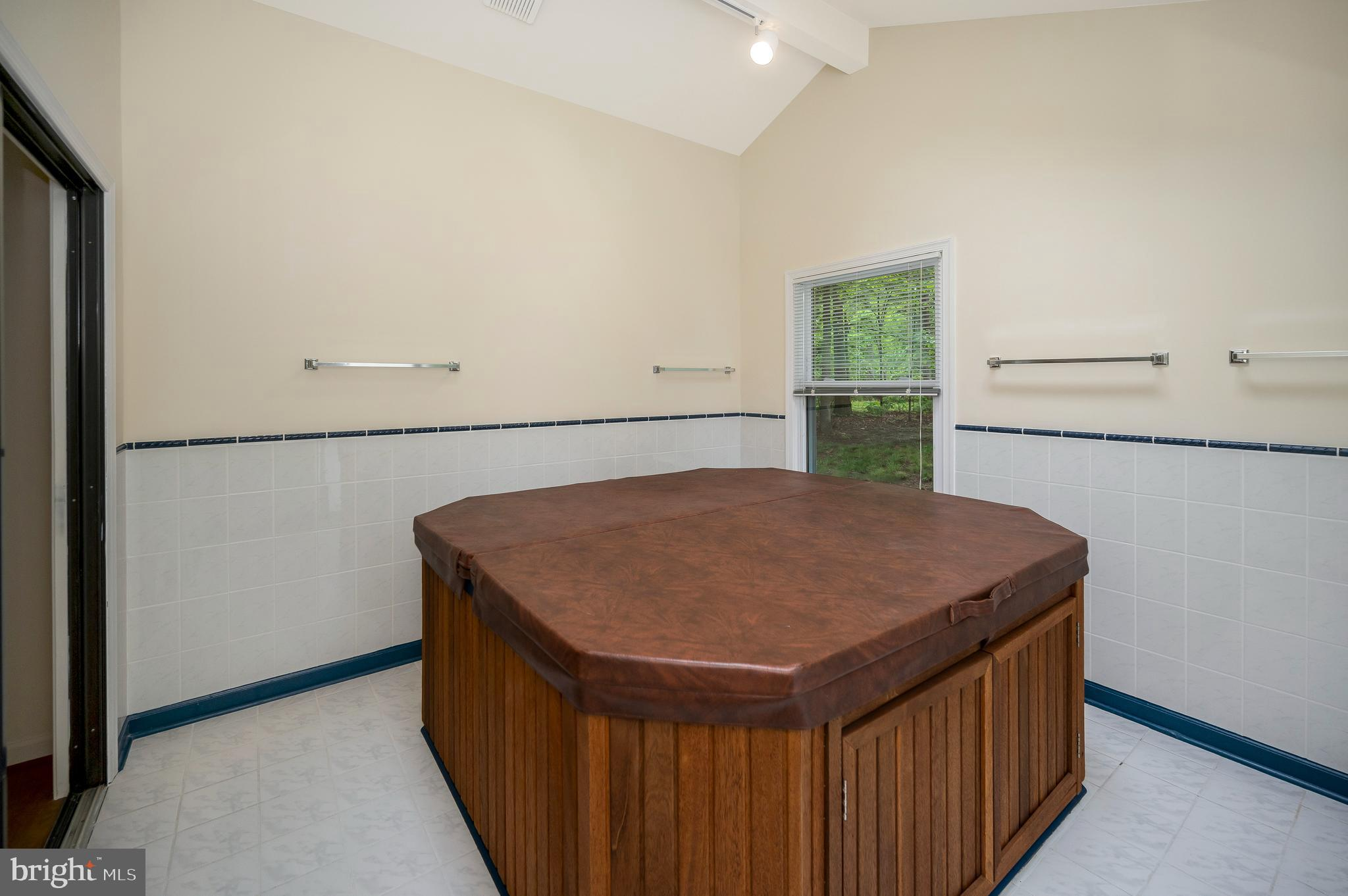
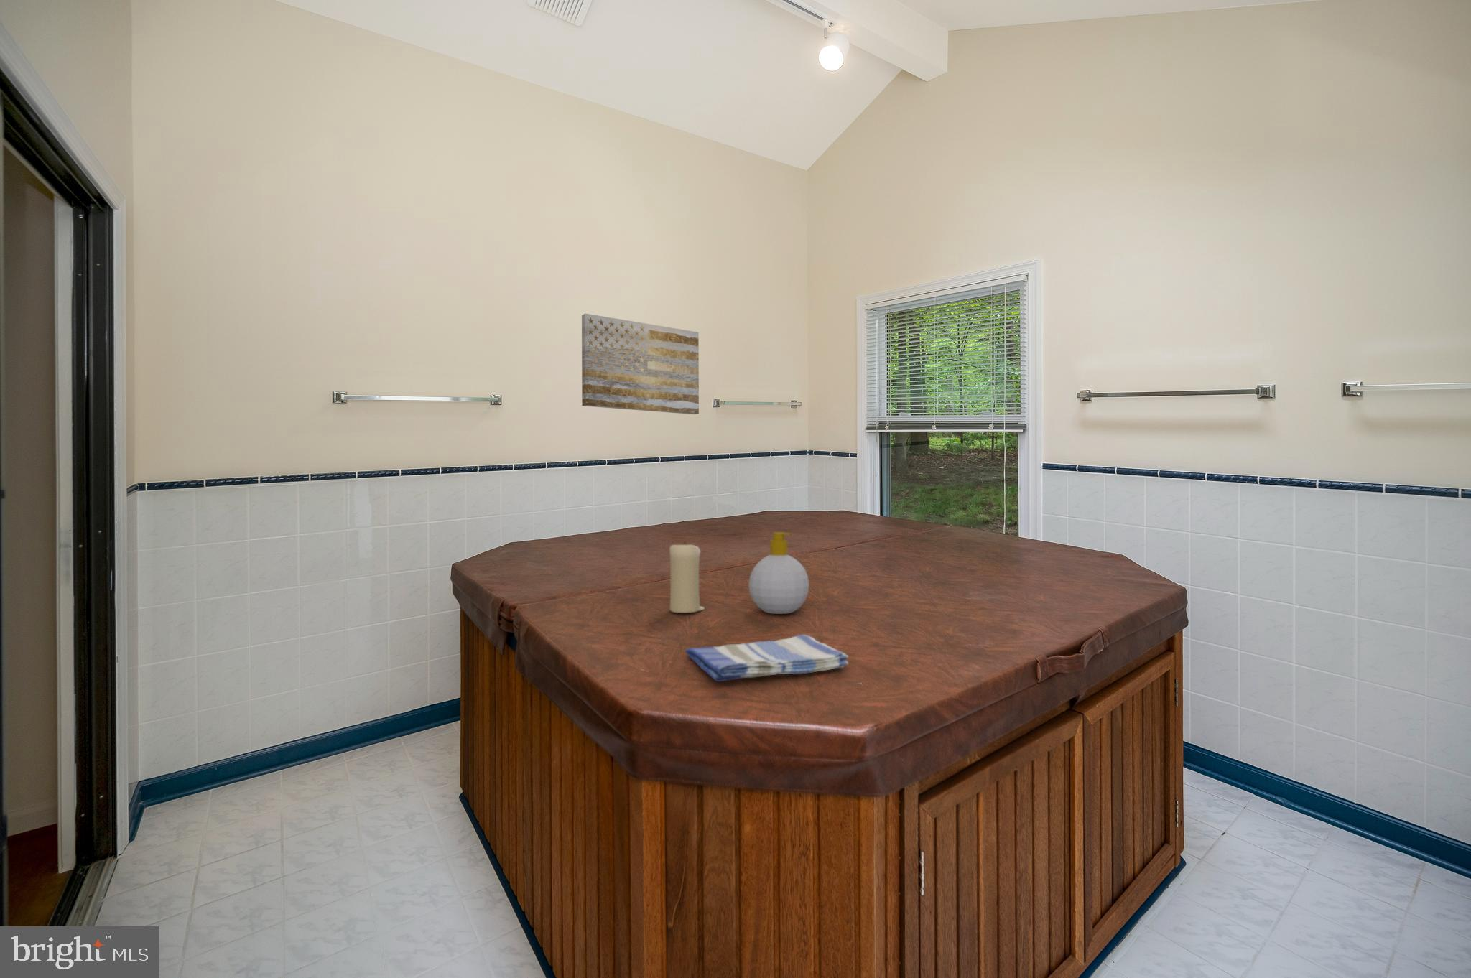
+ candle [669,540,705,613]
+ dish towel [684,634,849,682]
+ wall art [581,313,699,415]
+ soap bottle [748,532,810,615]
